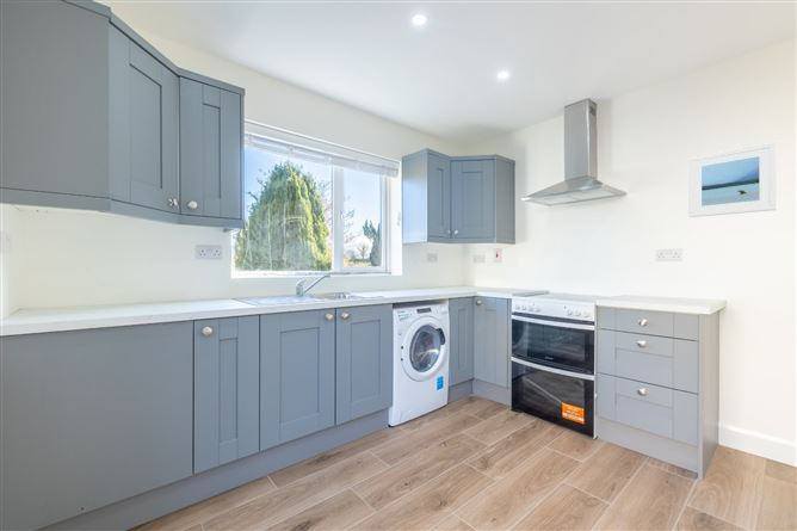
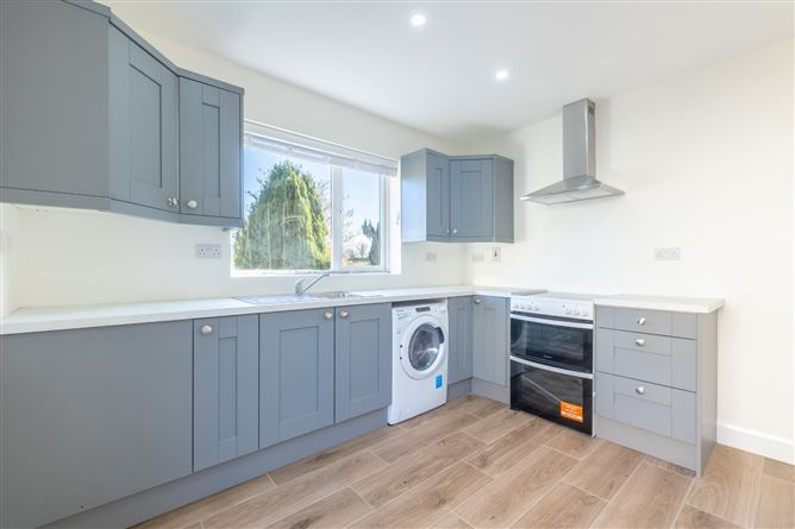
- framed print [687,141,777,218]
